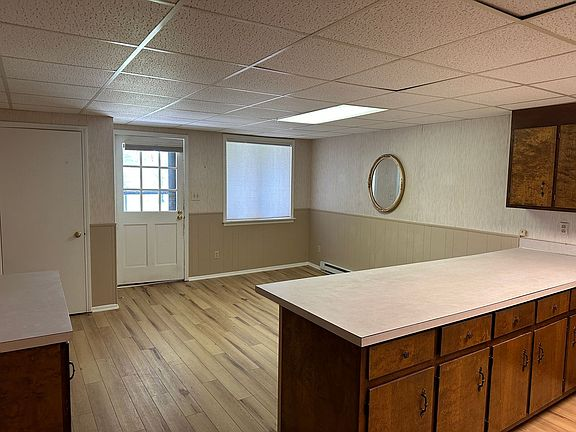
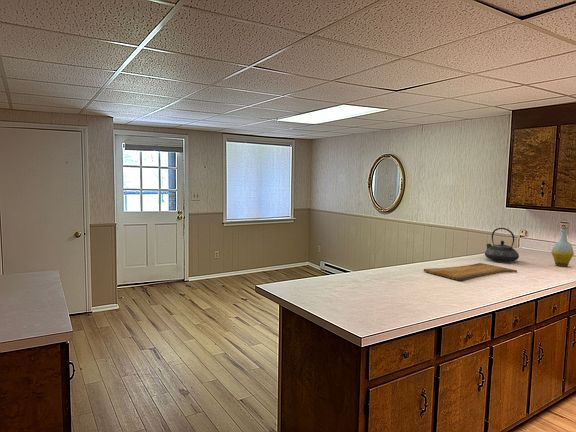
+ cutting board [423,262,518,282]
+ bottle [550,226,575,268]
+ teapot [484,227,520,263]
